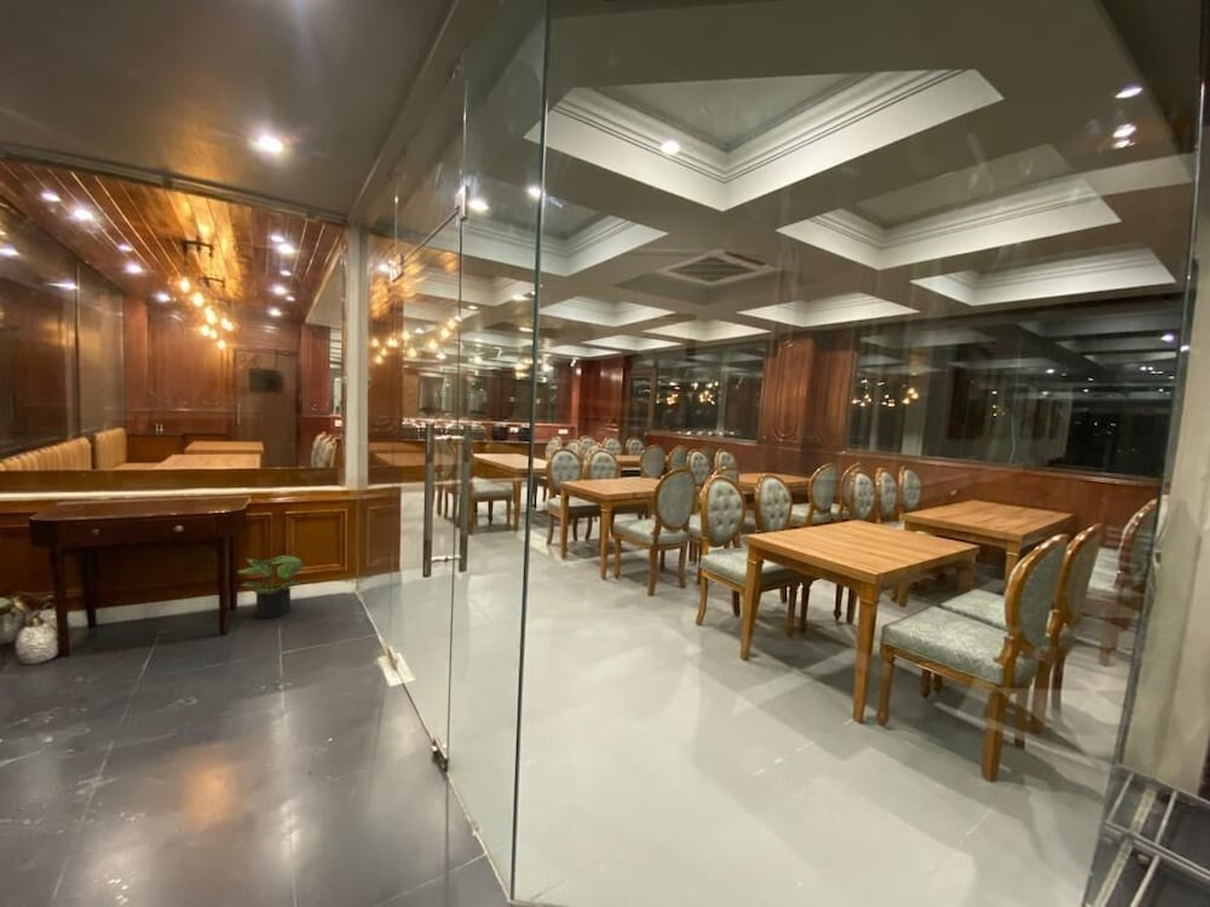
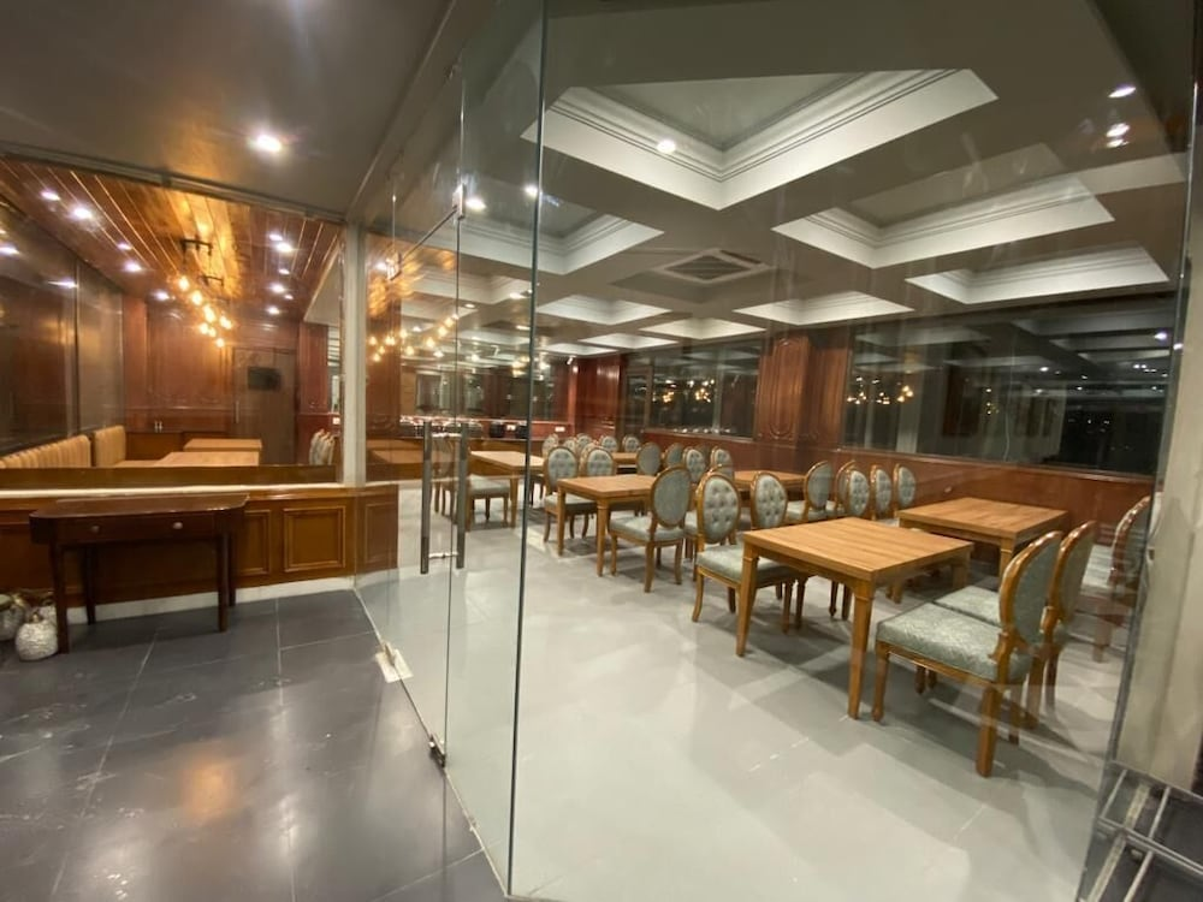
- potted plant [237,553,305,620]
